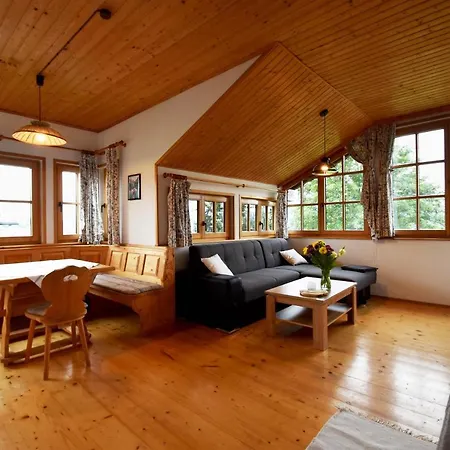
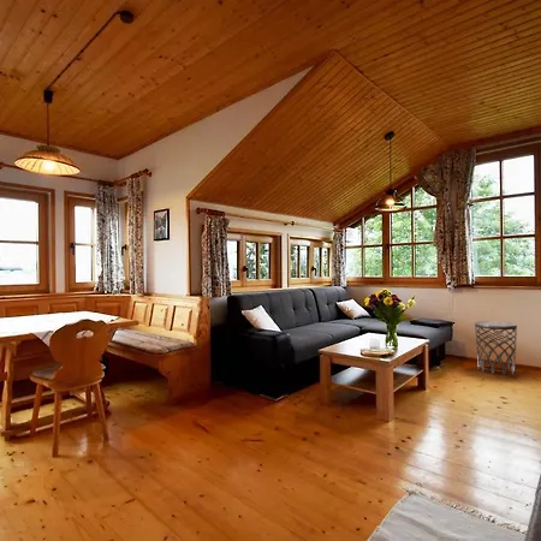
+ side table [474,320,518,376]
